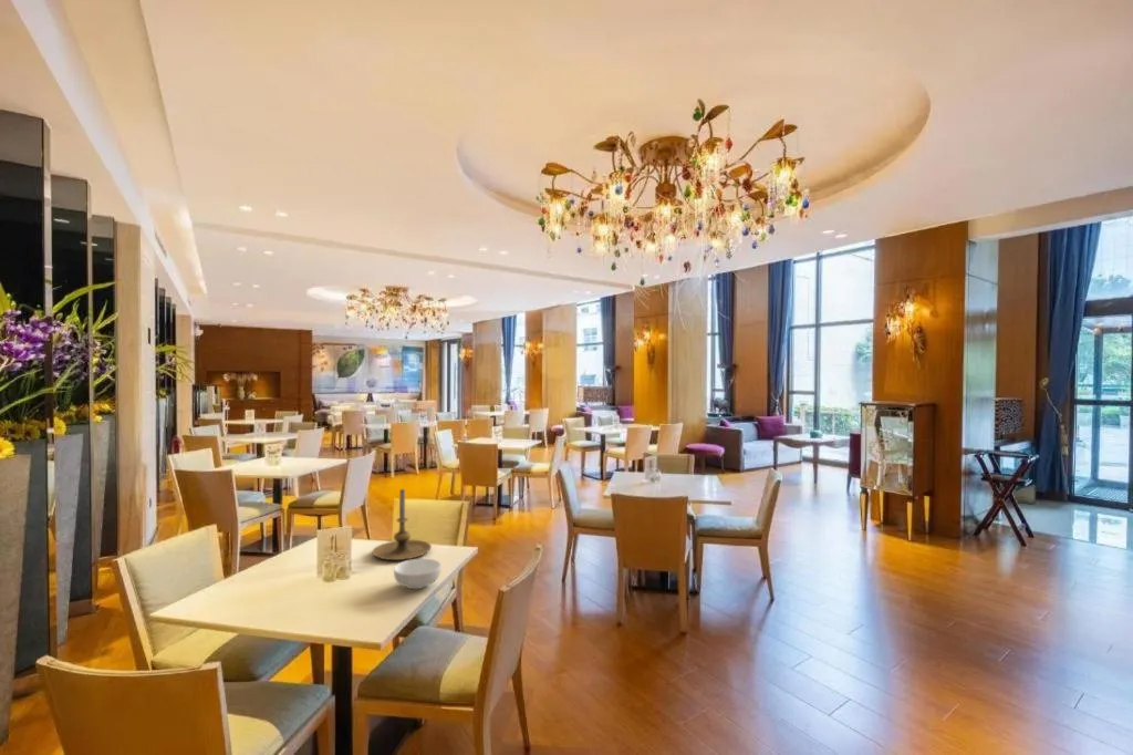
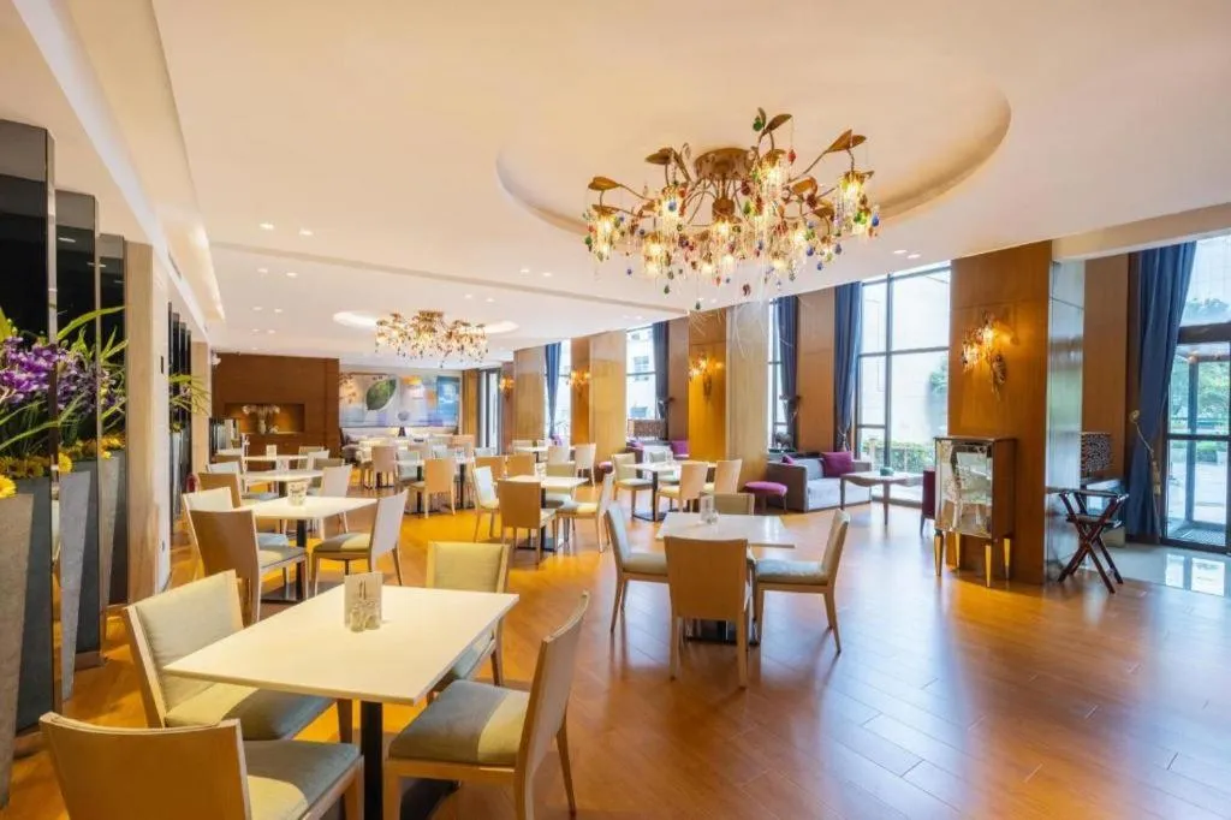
- cereal bowl [393,558,443,590]
- candle holder [371,488,433,561]
